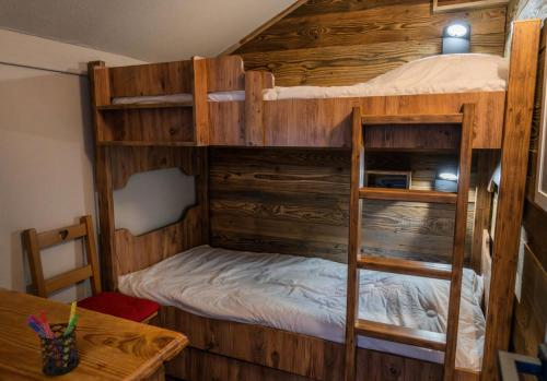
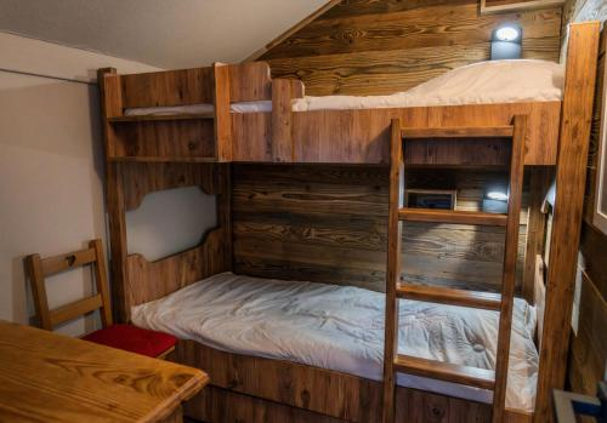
- pen holder [25,301,80,377]
